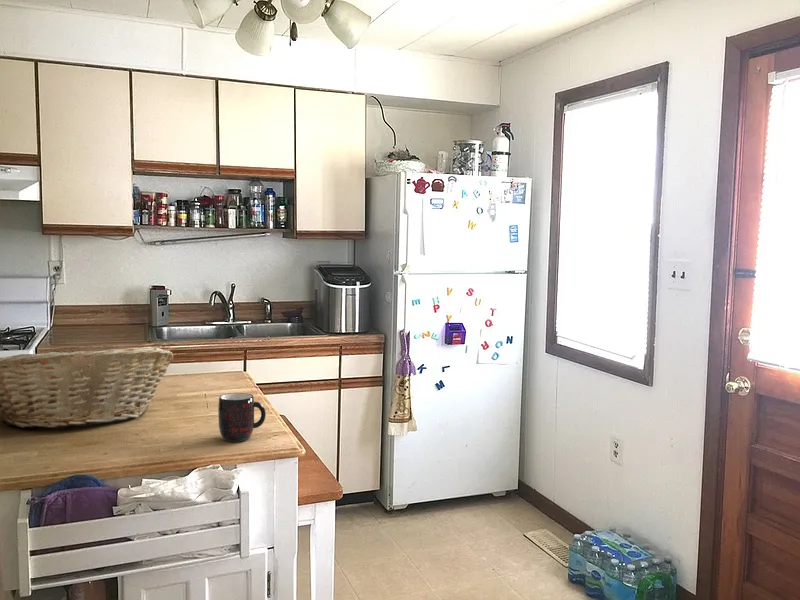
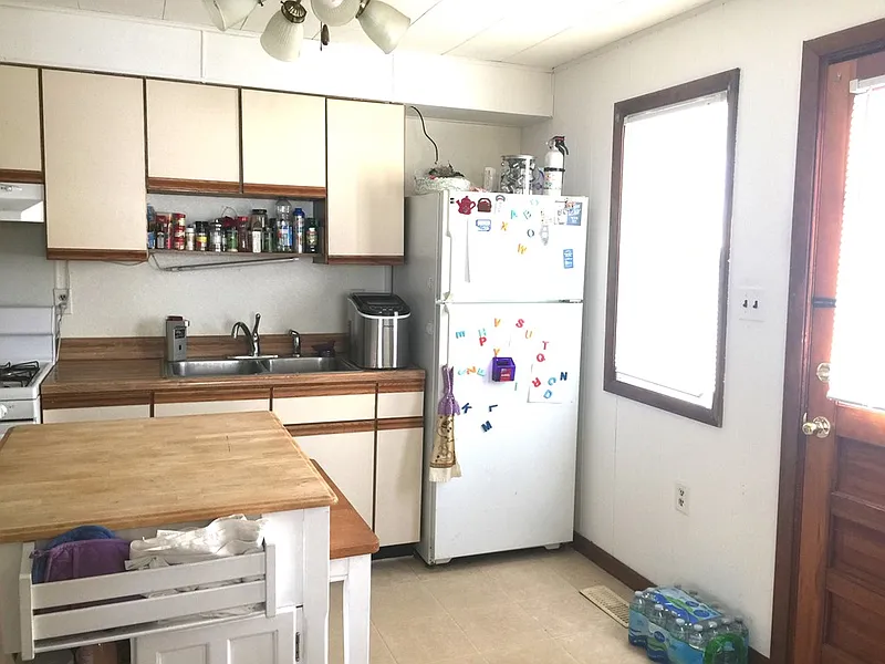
- mug [217,392,267,443]
- fruit basket [0,346,174,429]
